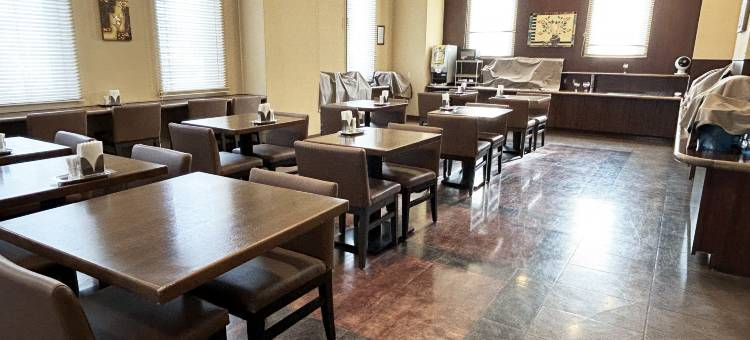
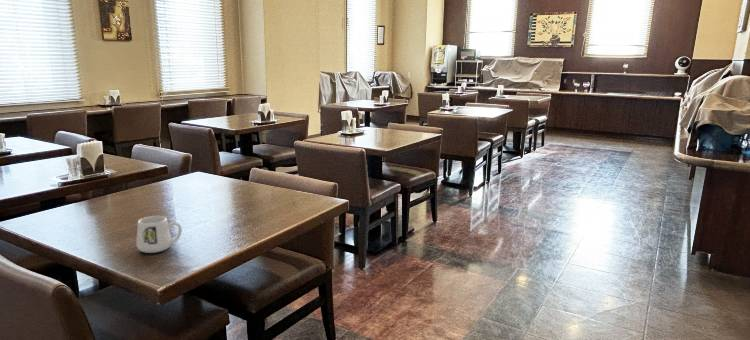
+ mug [135,215,183,254]
